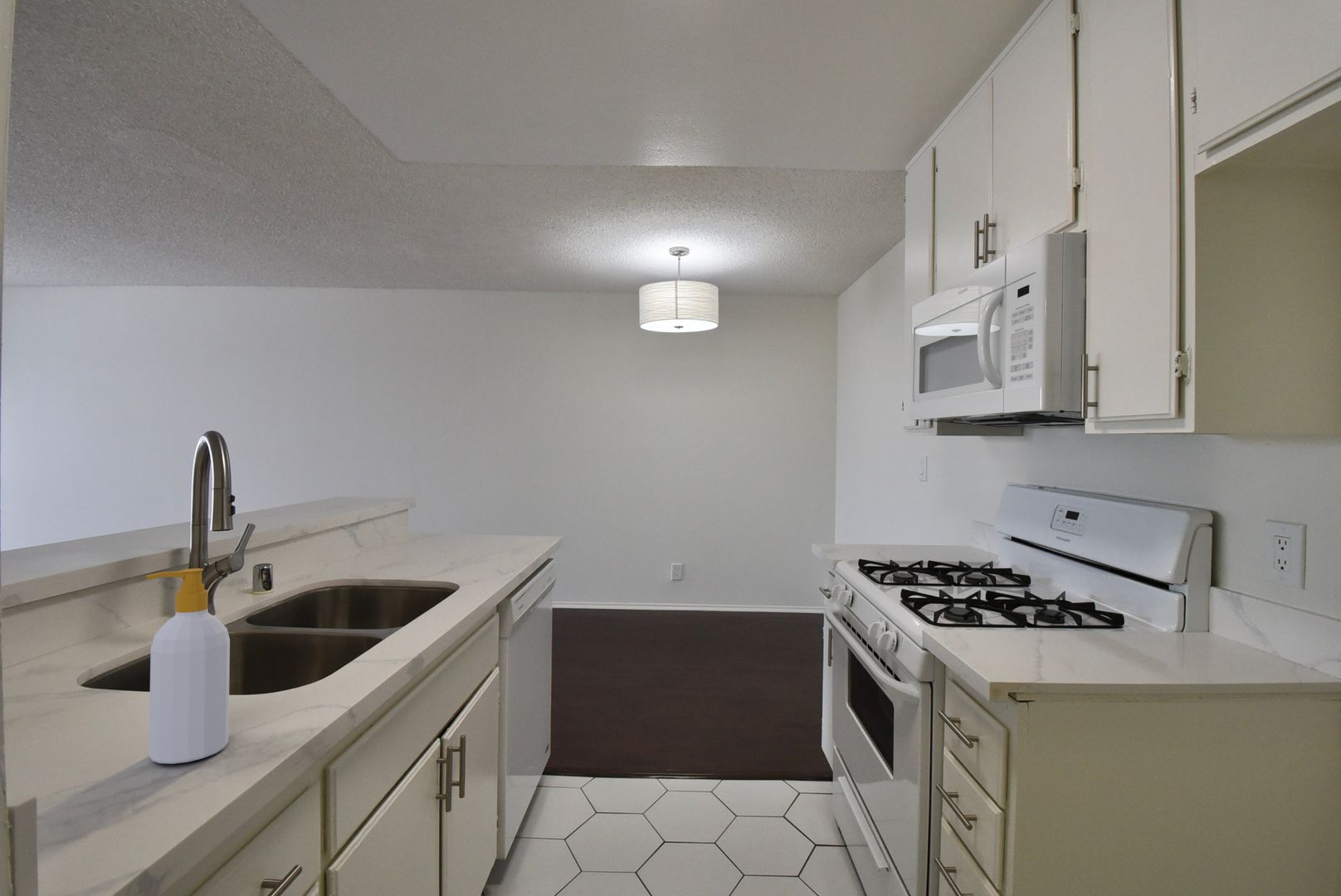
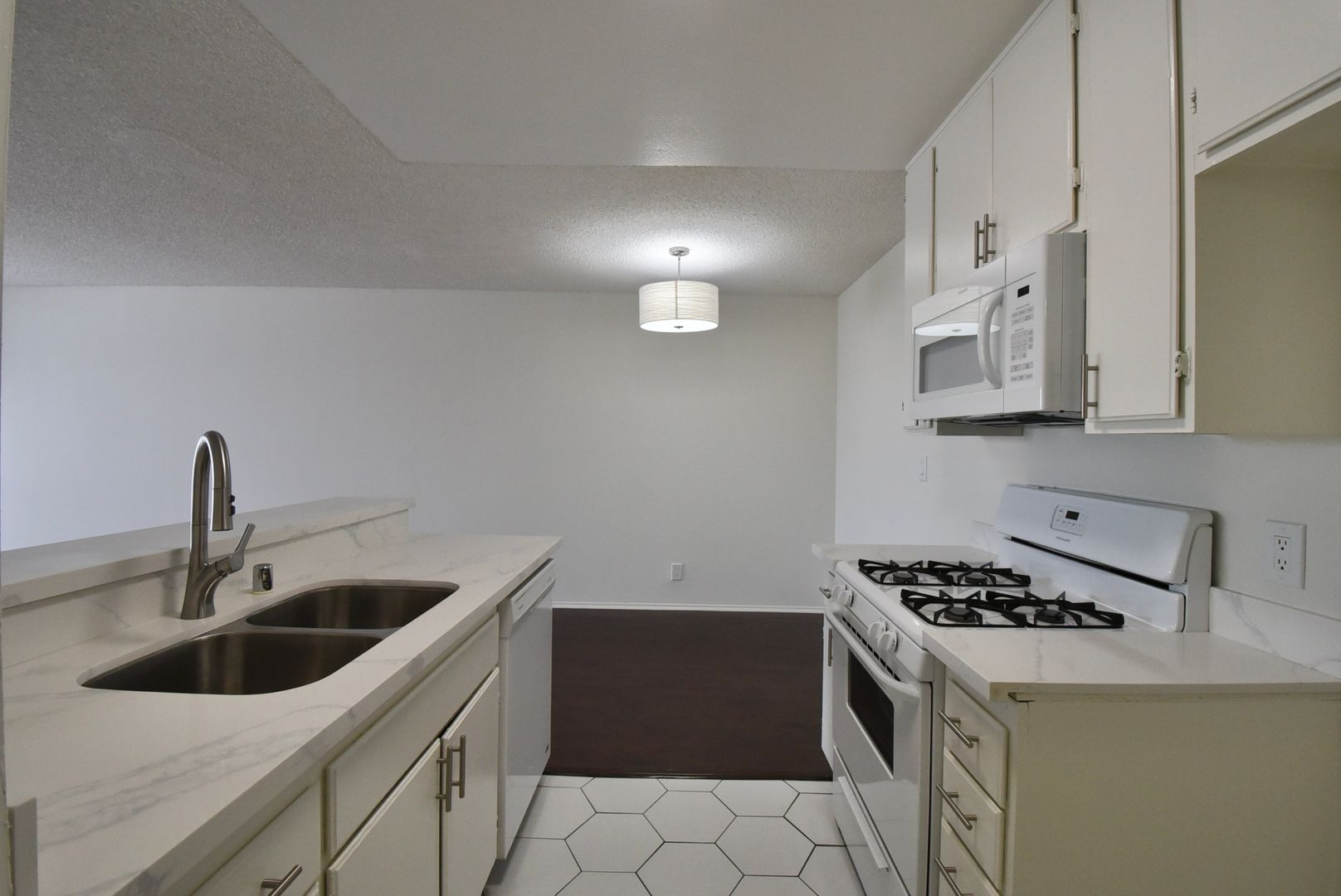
- soap bottle [145,567,231,764]
